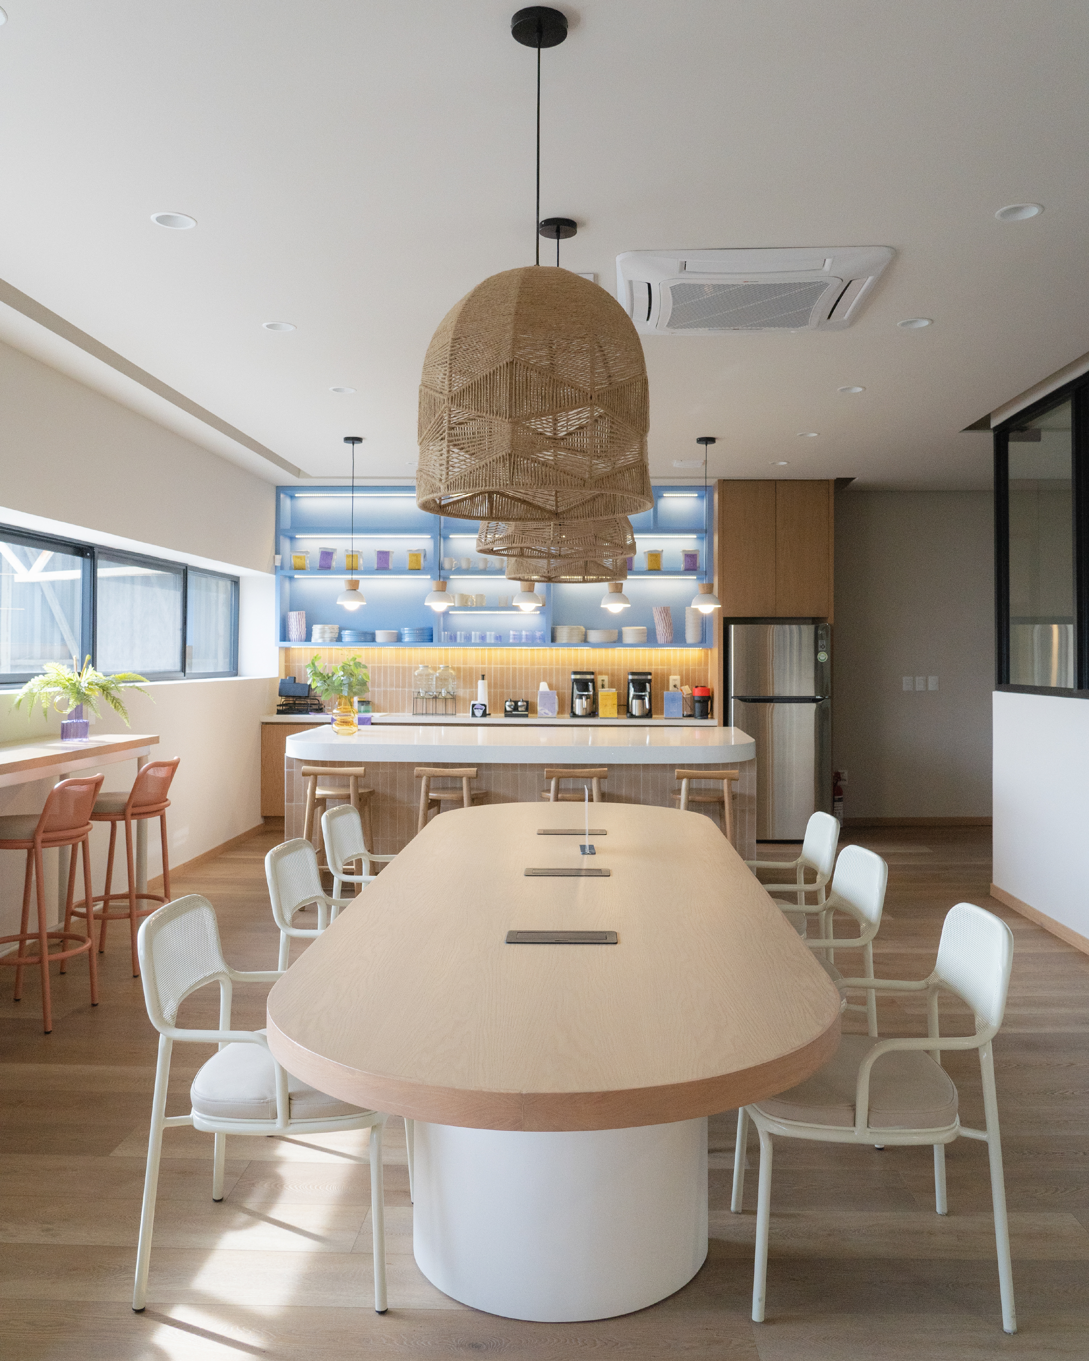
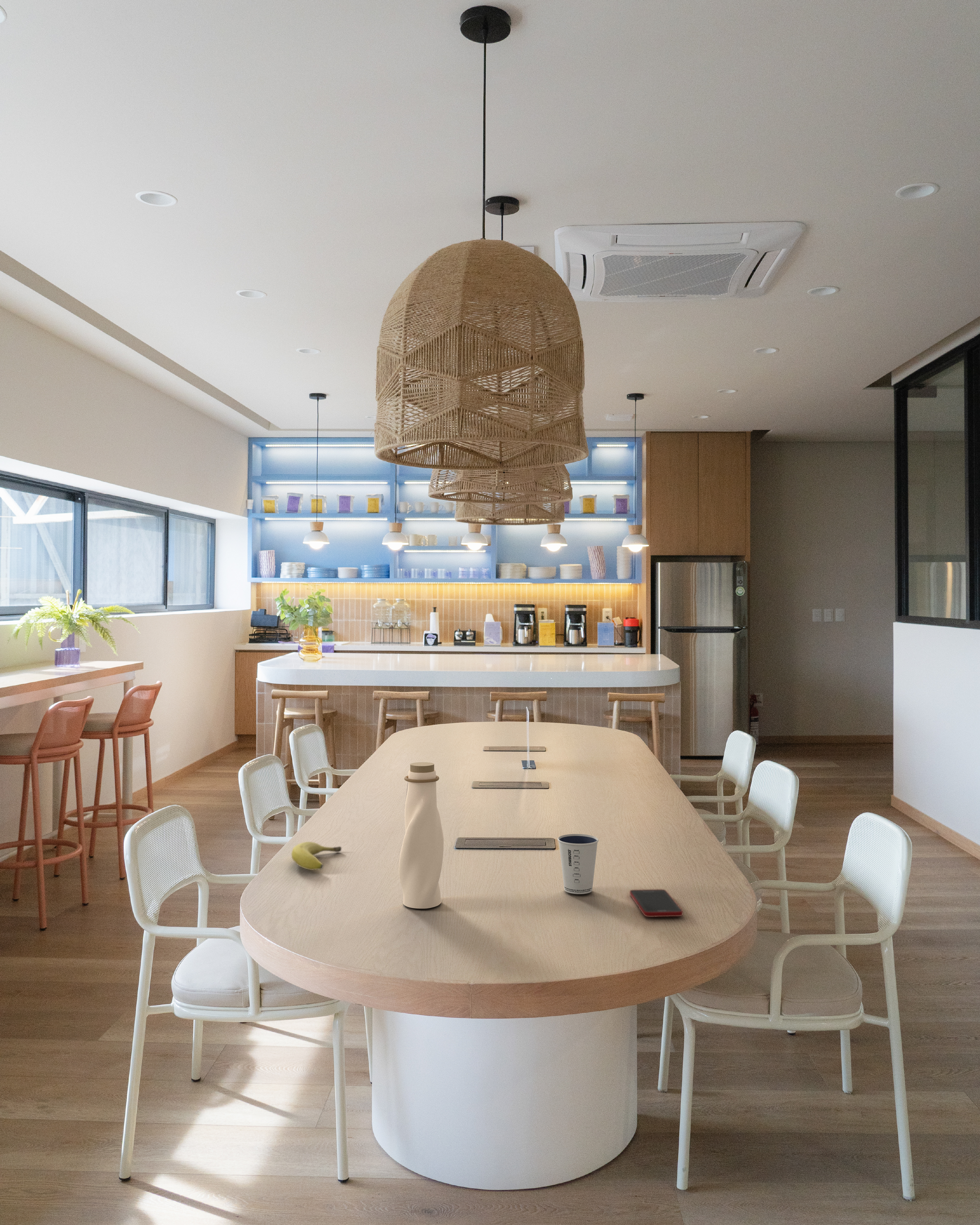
+ water bottle [398,762,444,909]
+ fruit [291,842,342,870]
+ cell phone [630,889,683,917]
+ dixie cup [557,834,599,895]
